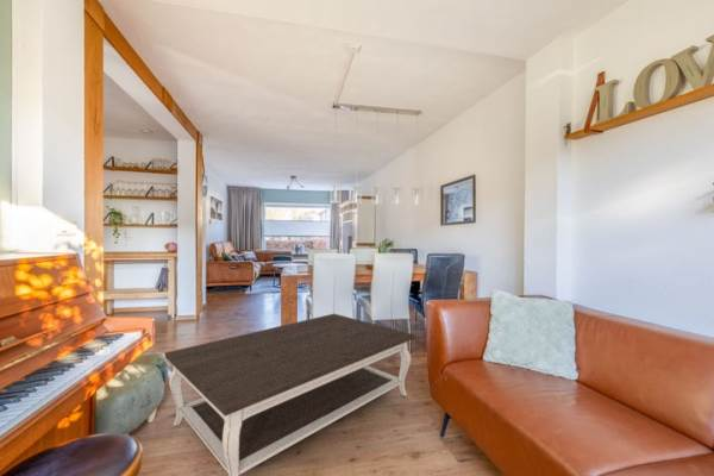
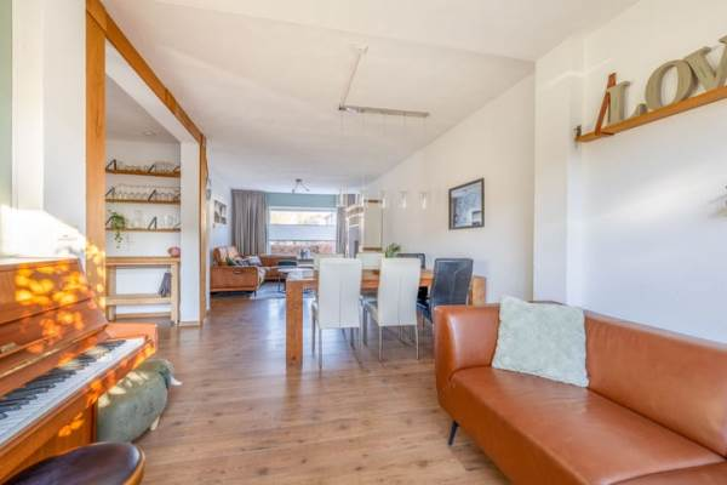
- coffee table [164,313,415,476]
